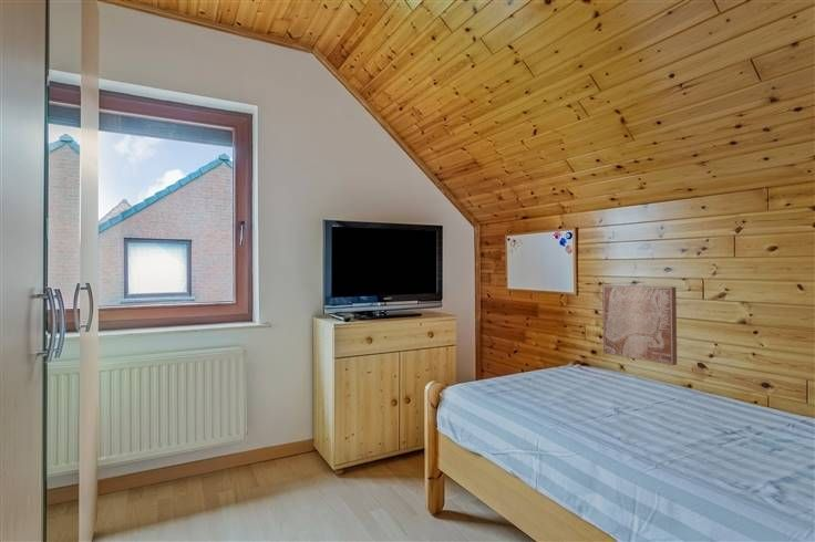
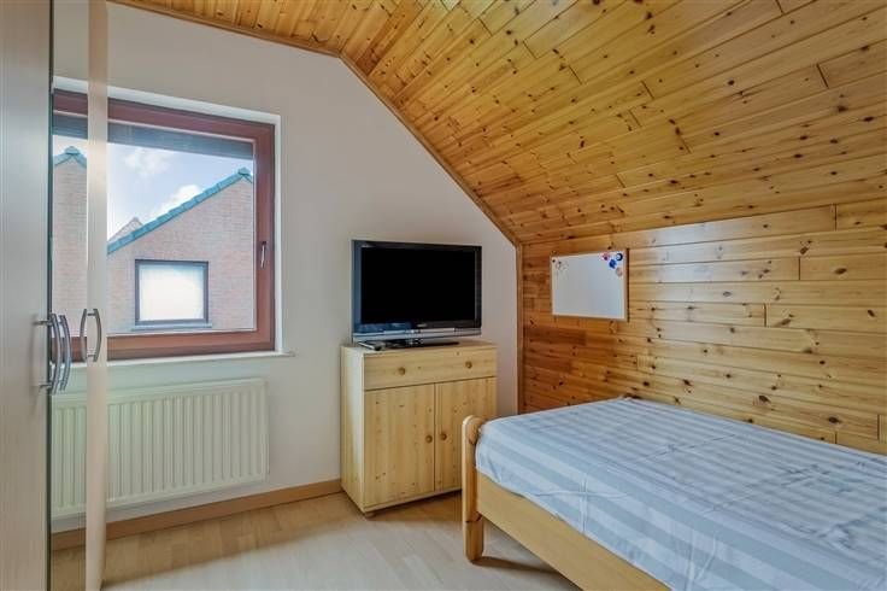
- wall art [601,284,678,366]
